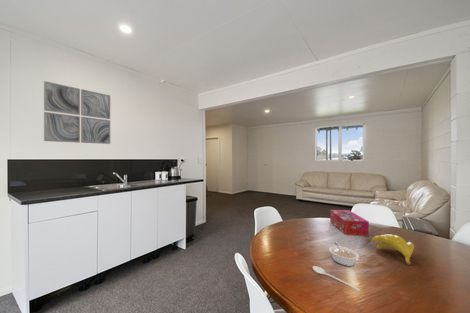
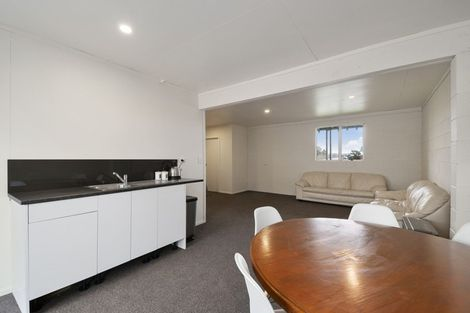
- wall art [43,80,111,145]
- tissue box [329,209,370,237]
- legume [328,241,360,267]
- banana [370,233,415,266]
- stirrer [312,265,361,292]
